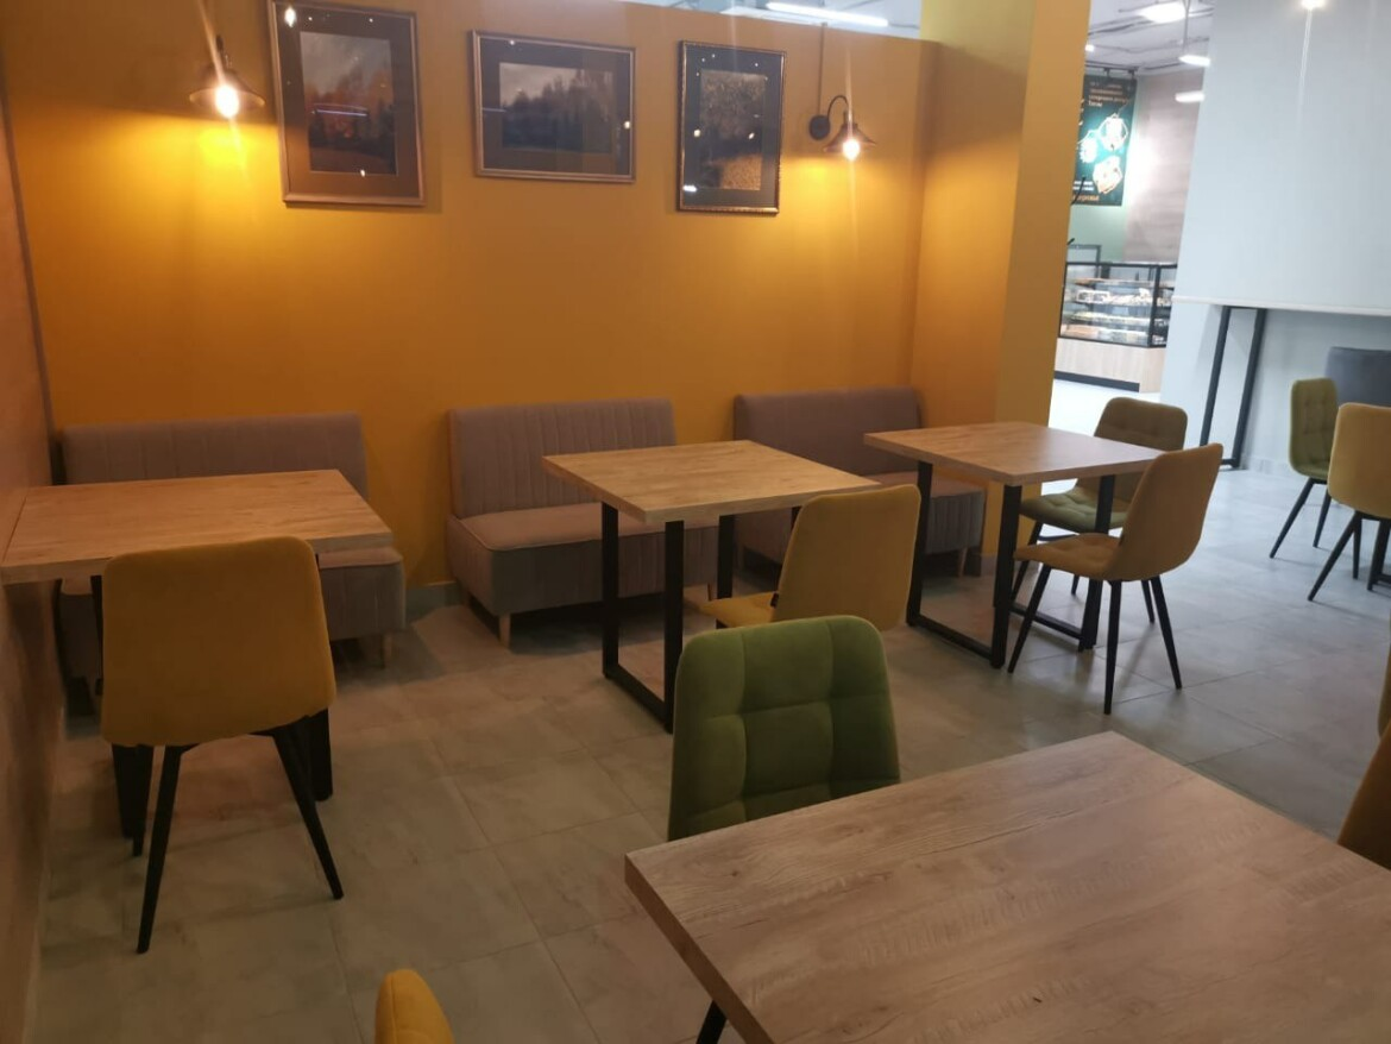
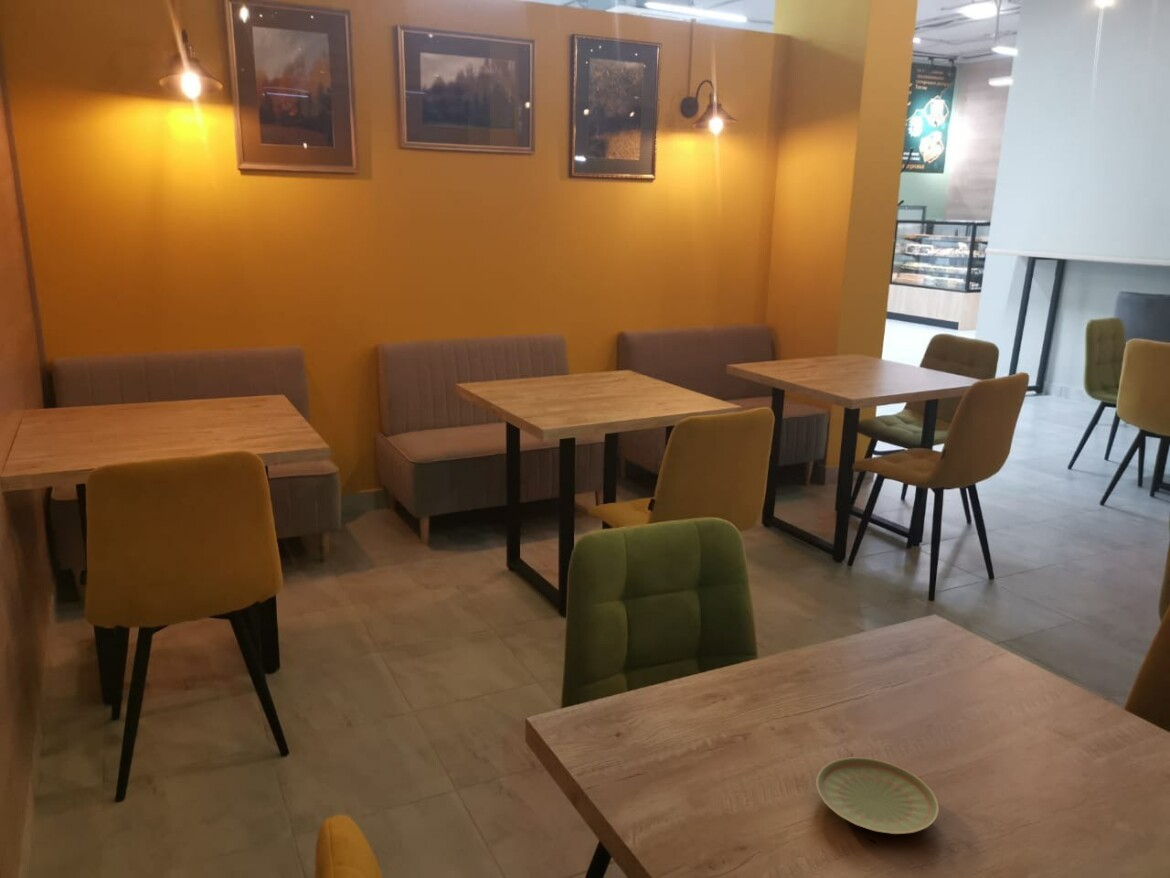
+ plate [815,757,940,835]
